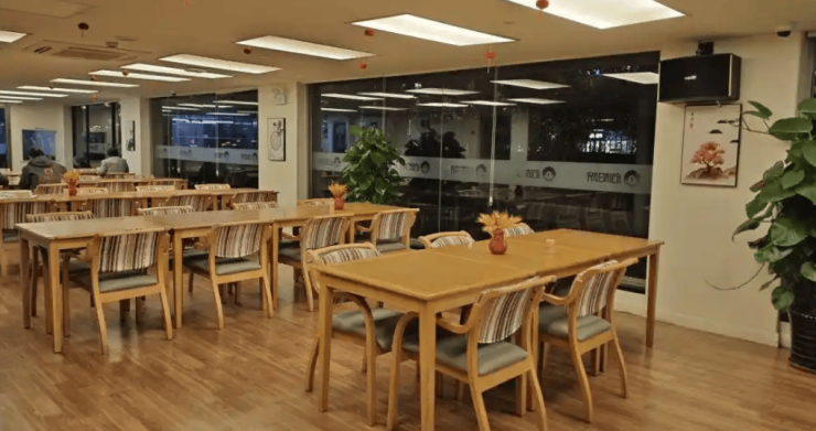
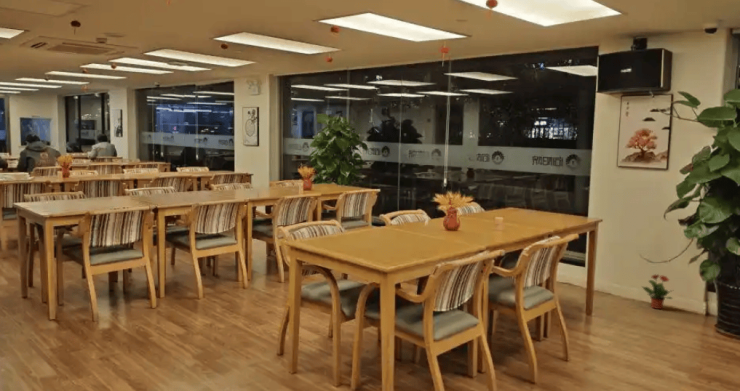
+ potted plant [640,273,674,310]
